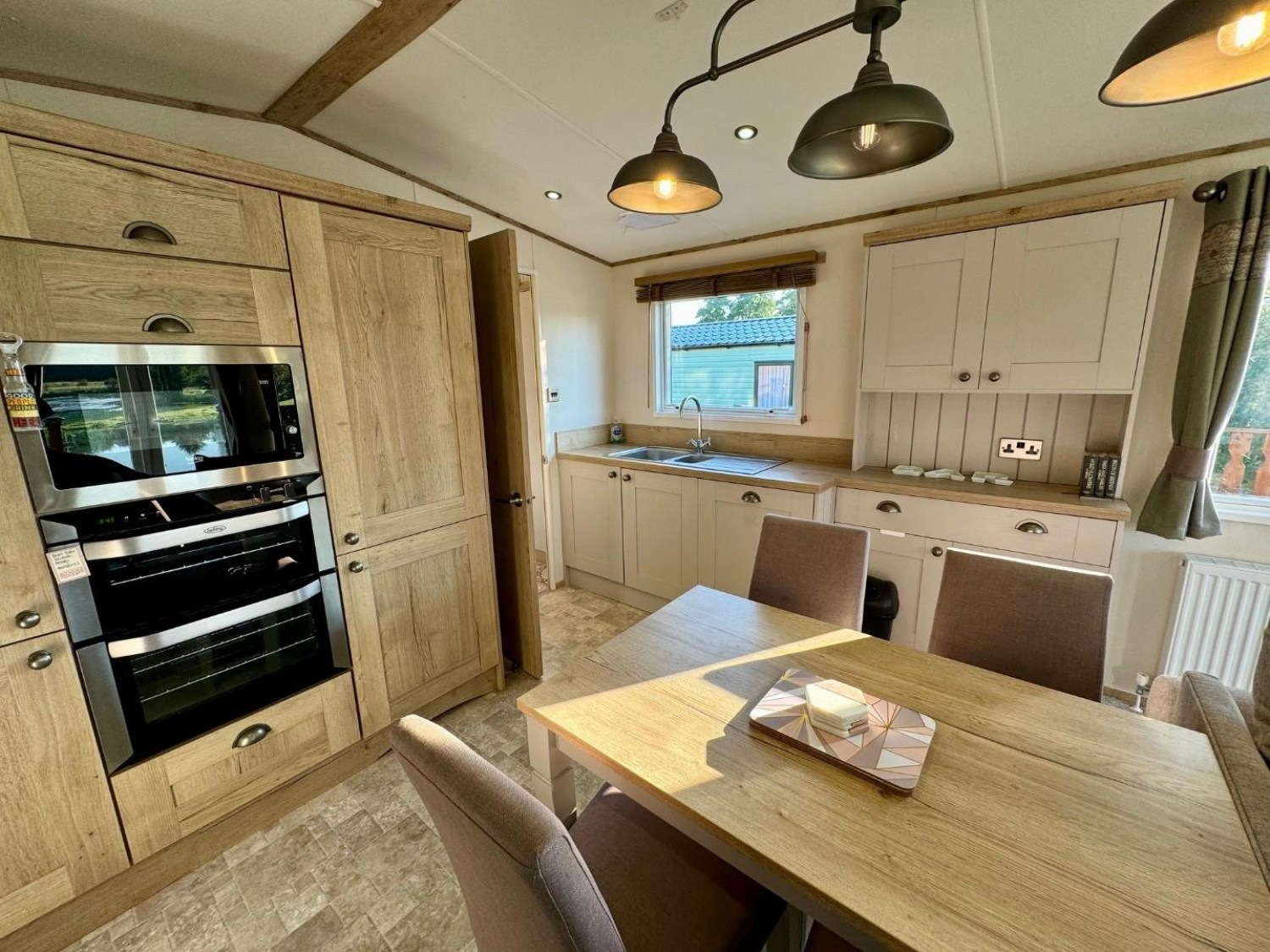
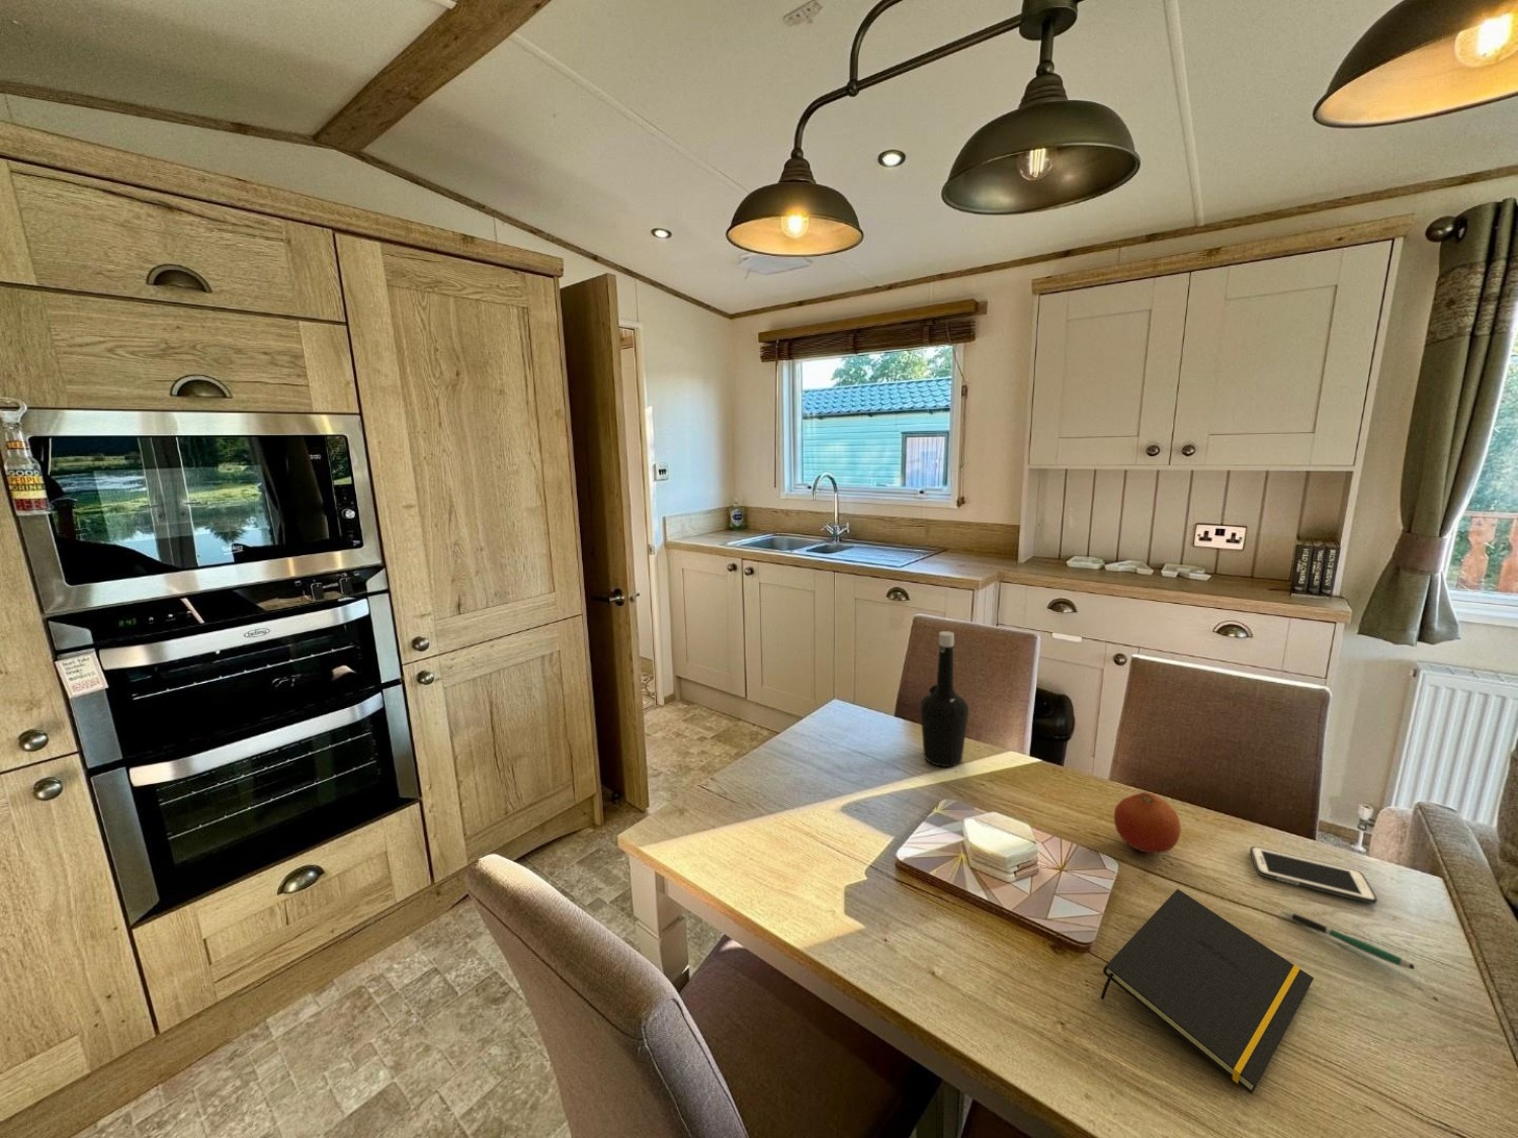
+ notepad [1100,888,1315,1095]
+ fruit [1113,791,1182,854]
+ bottle [920,630,969,767]
+ pen [1280,910,1415,971]
+ cell phone [1249,845,1378,905]
